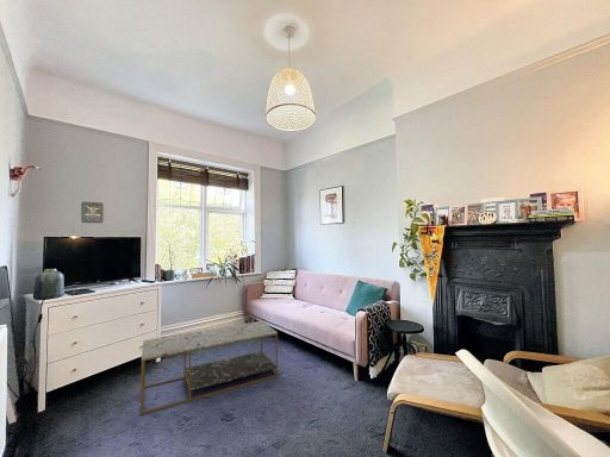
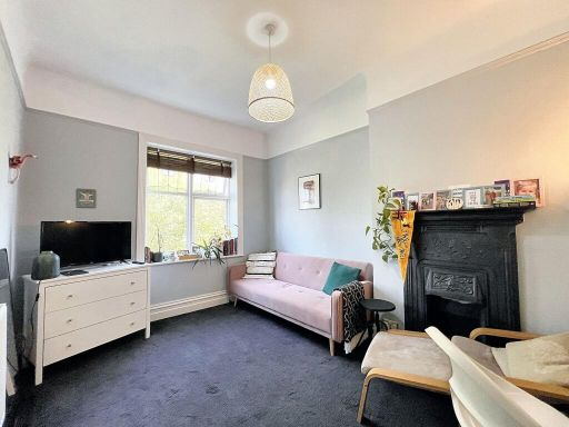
- coffee table [139,320,279,415]
